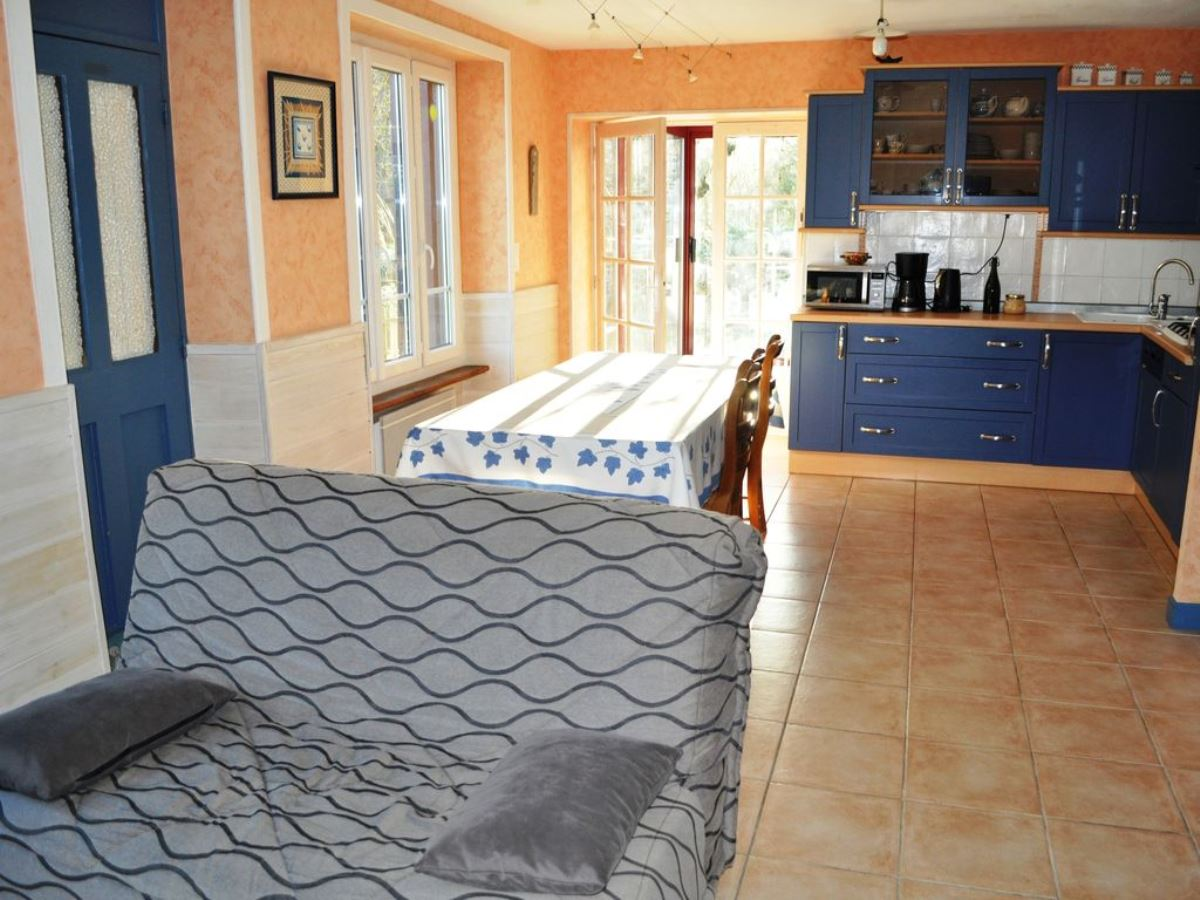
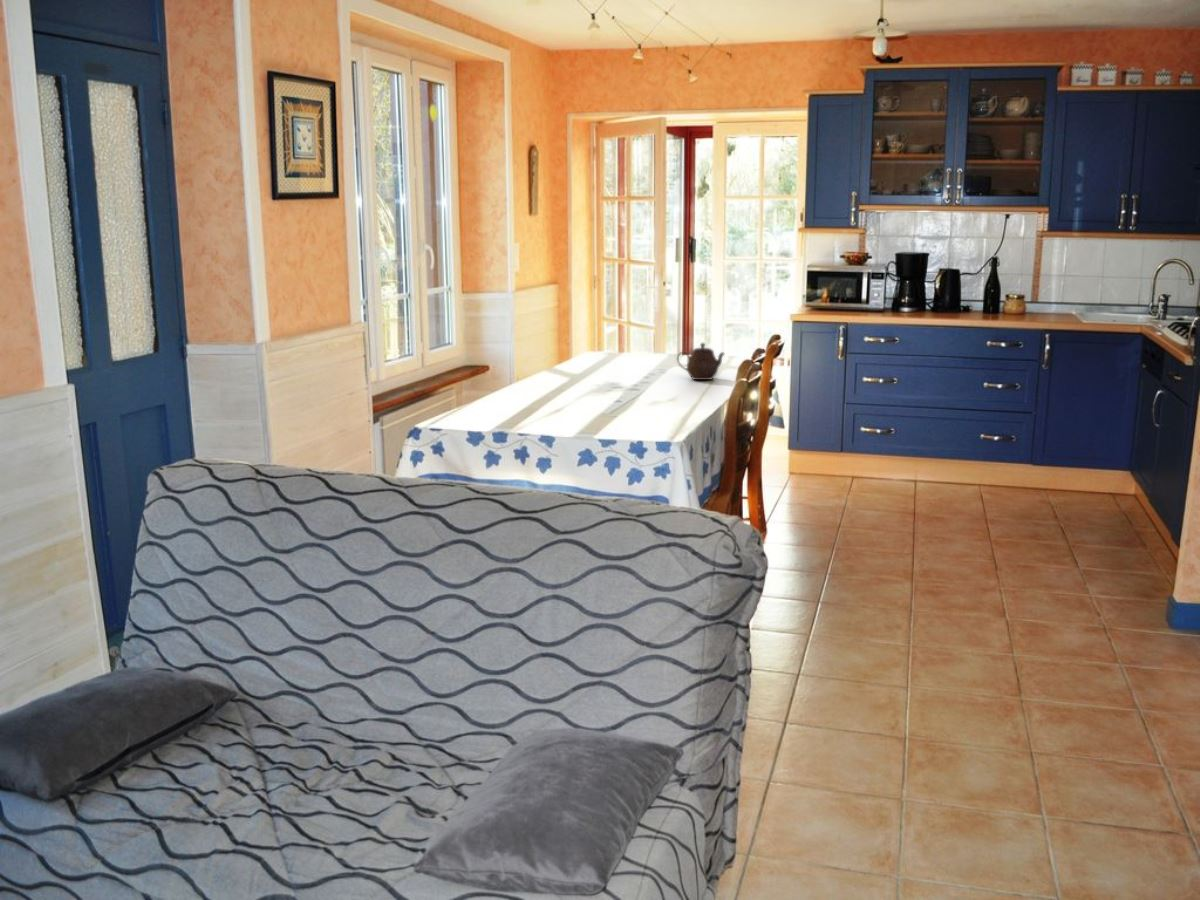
+ teapot [676,342,726,381]
